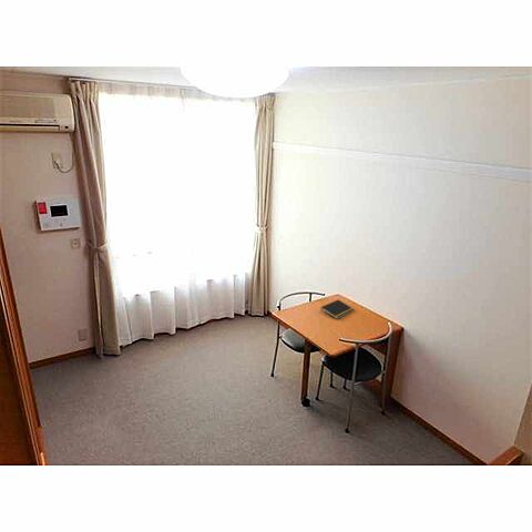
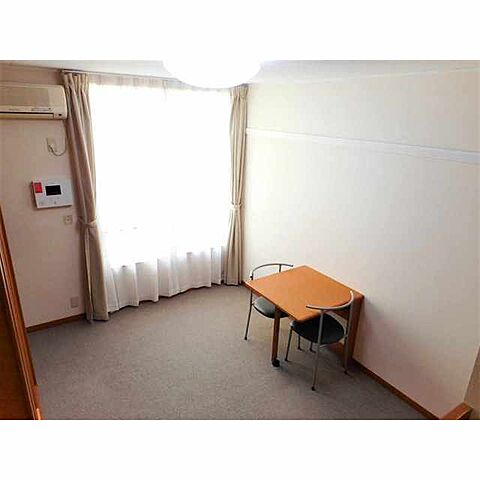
- notepad [319,299,355,320]
